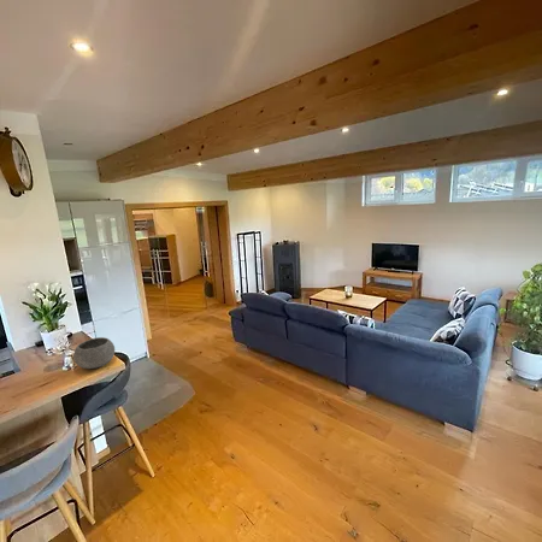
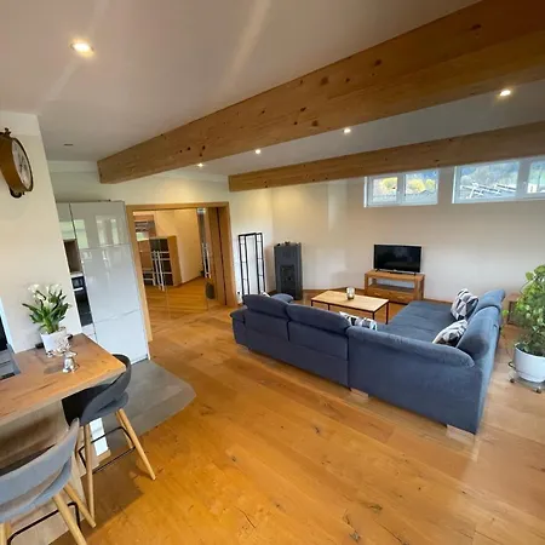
- bowl [72,336,116,370]
